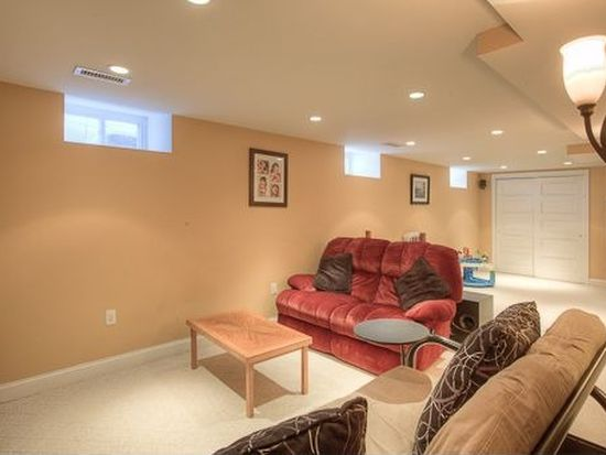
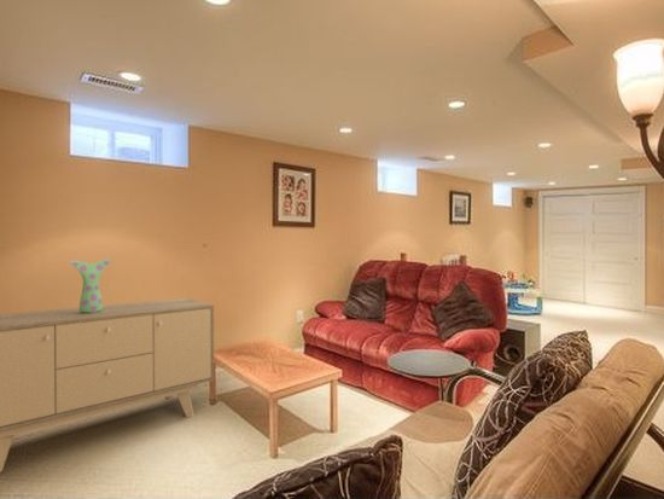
+ sideboard [0,297,215,472]
+ vase [69,259,112,313]
